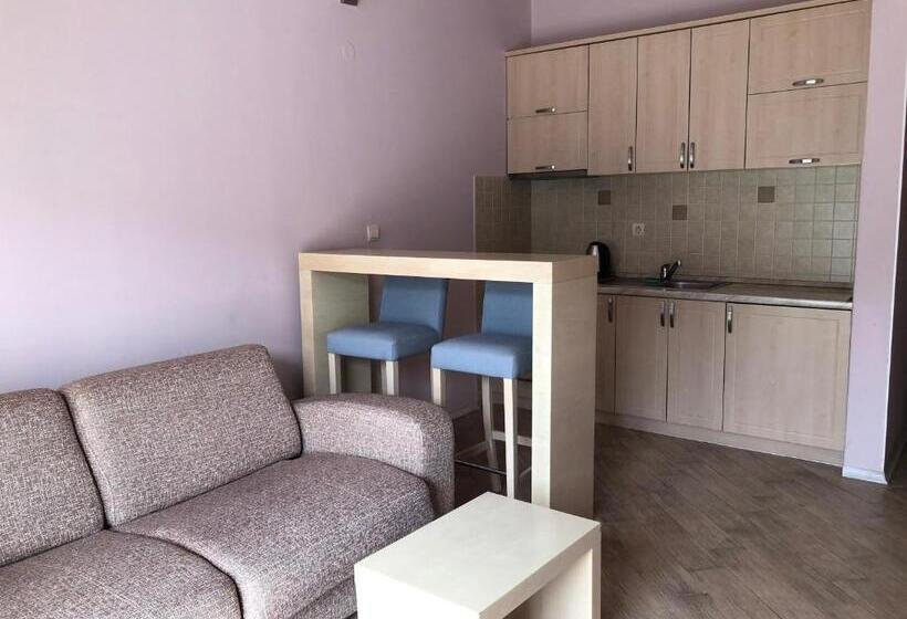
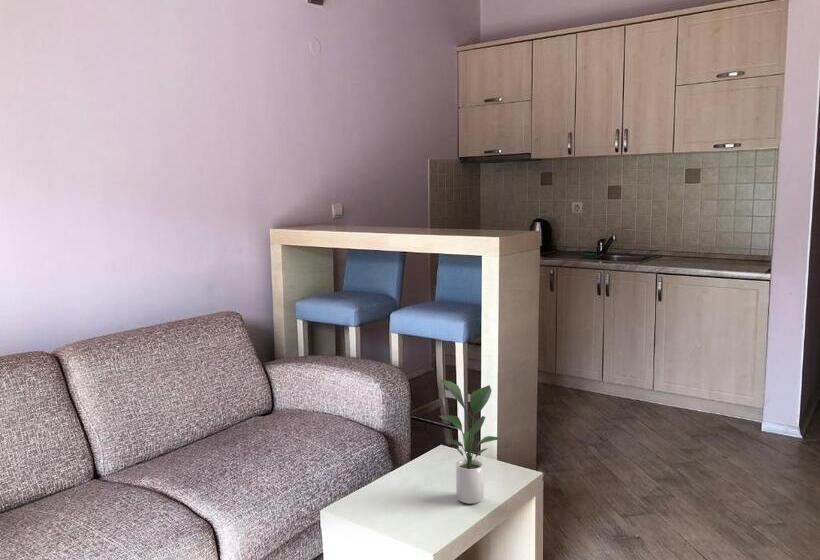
+ potted plant [438,379,503,505]
